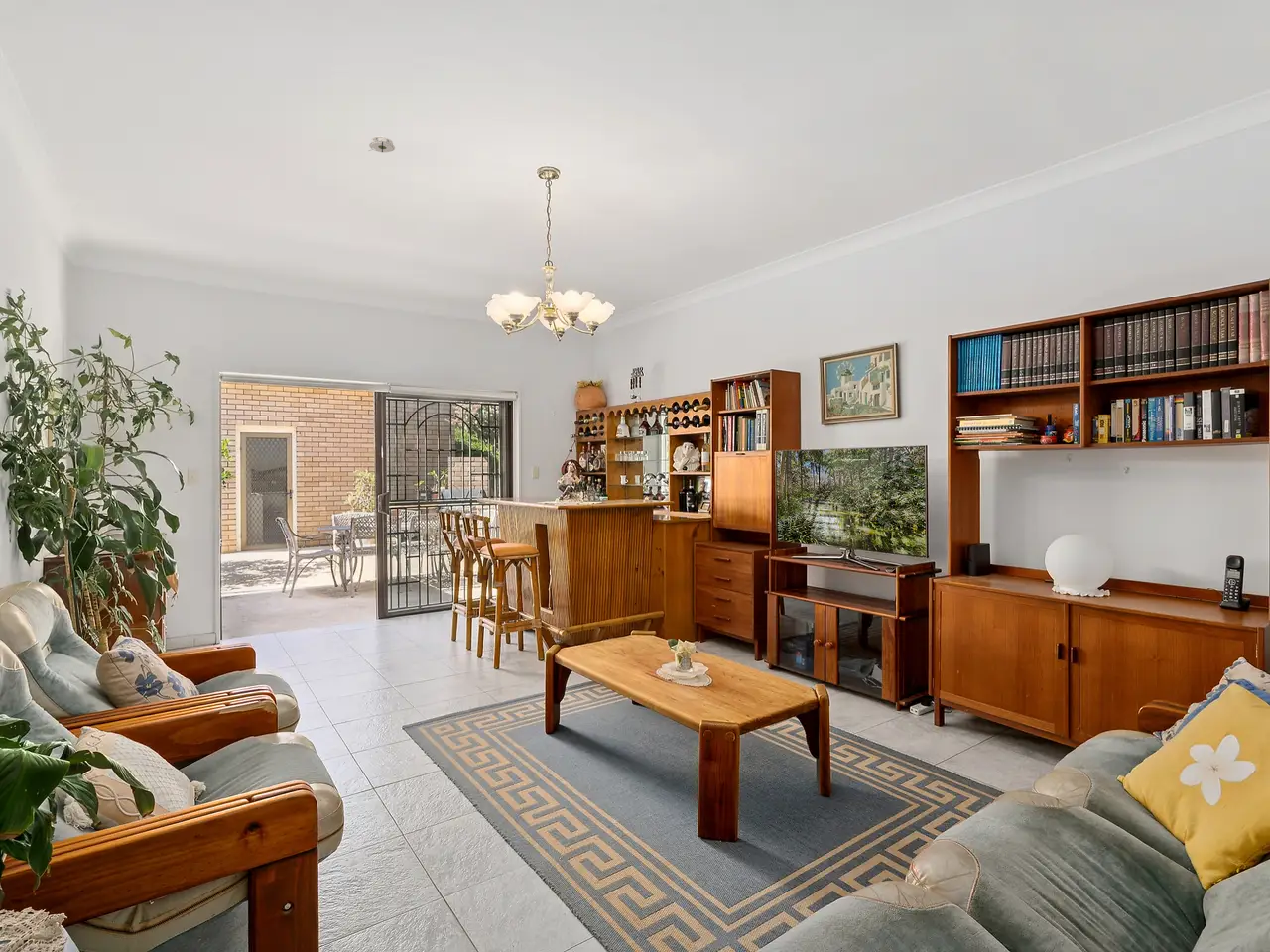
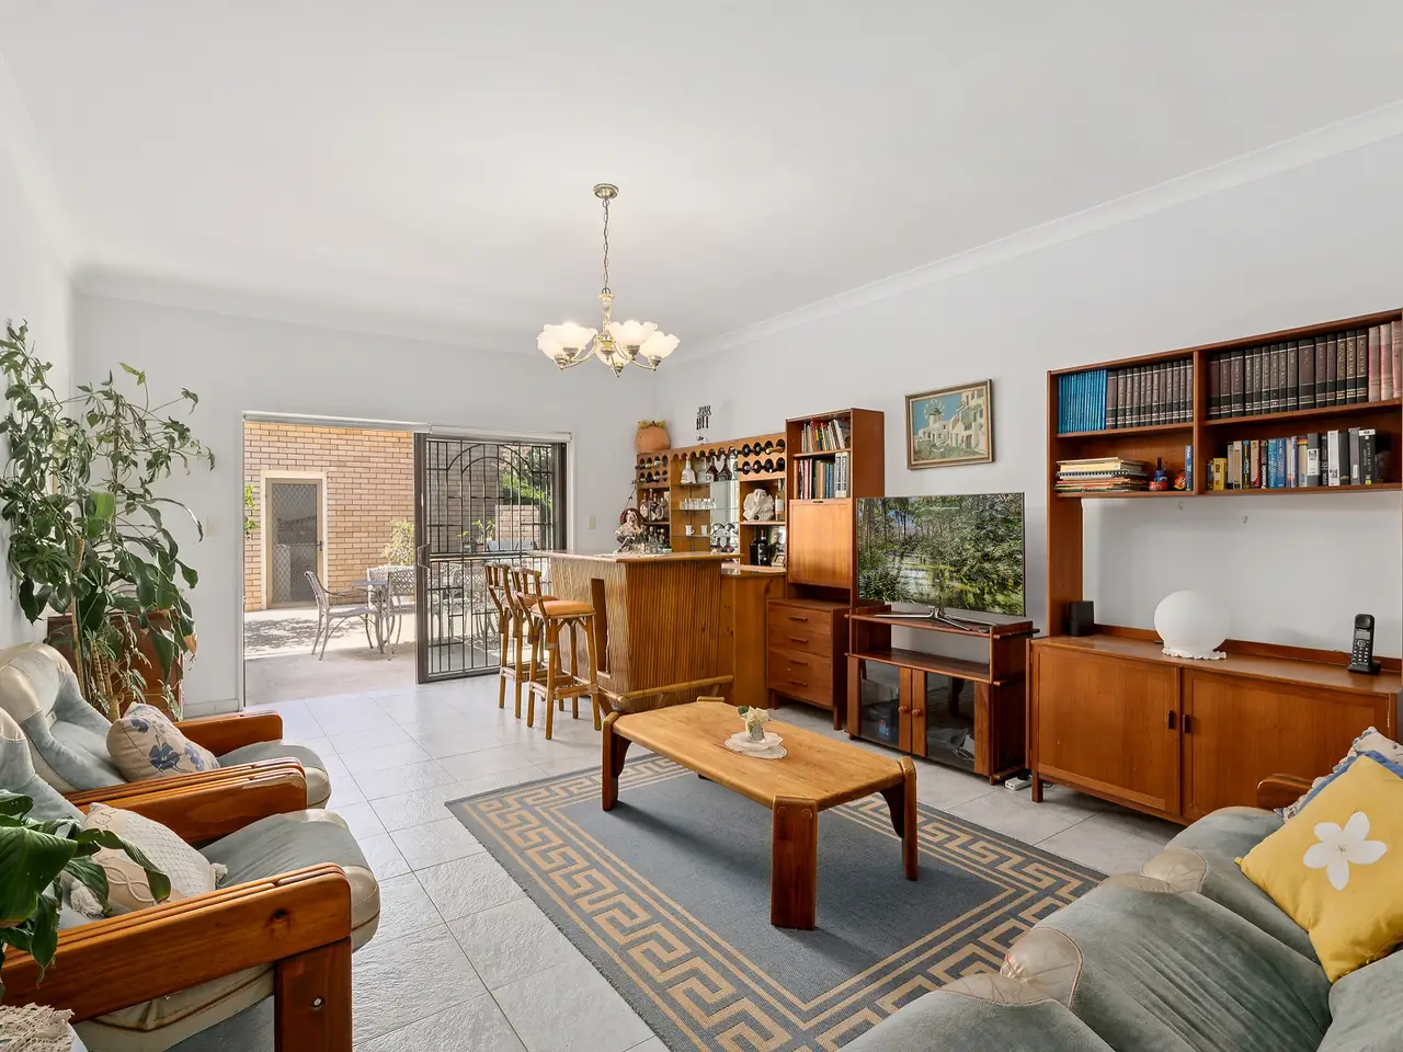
- smoke detector [368,135,396,153]
